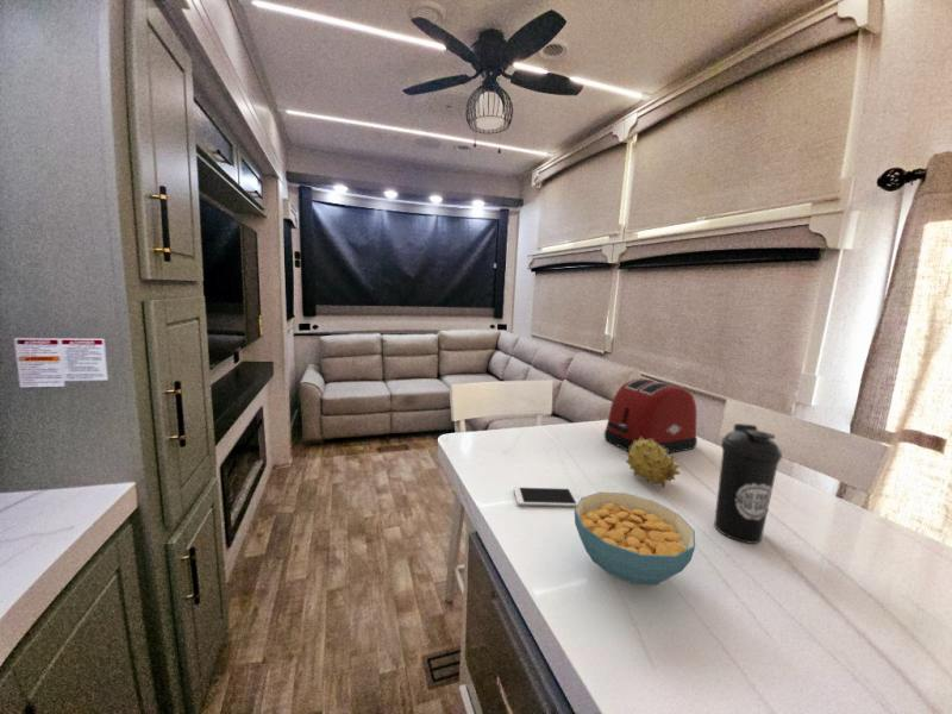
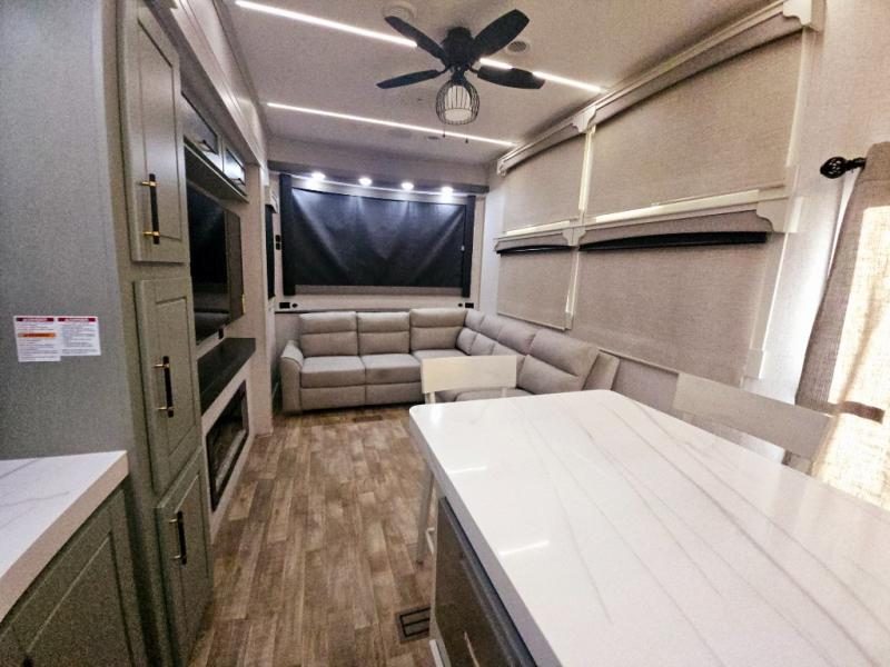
- water bottle [713,422,783,545]
- cereal bowl [574,491,696,585]
- toaster [603,377,699,455]
- cell phone [513,486,582,508]
- fruit [625,437,682,489]
